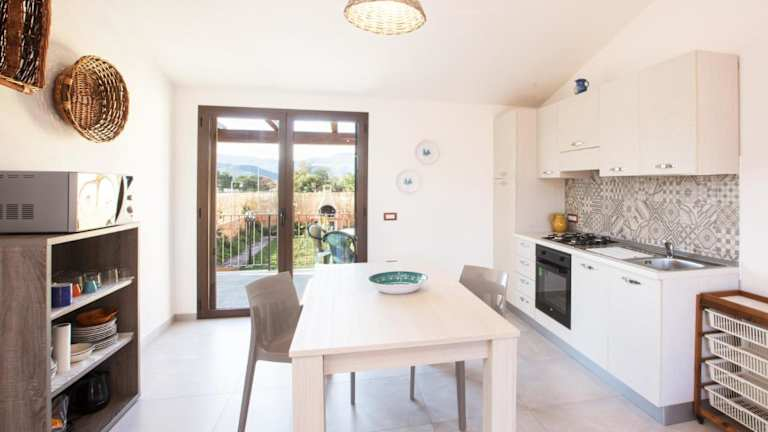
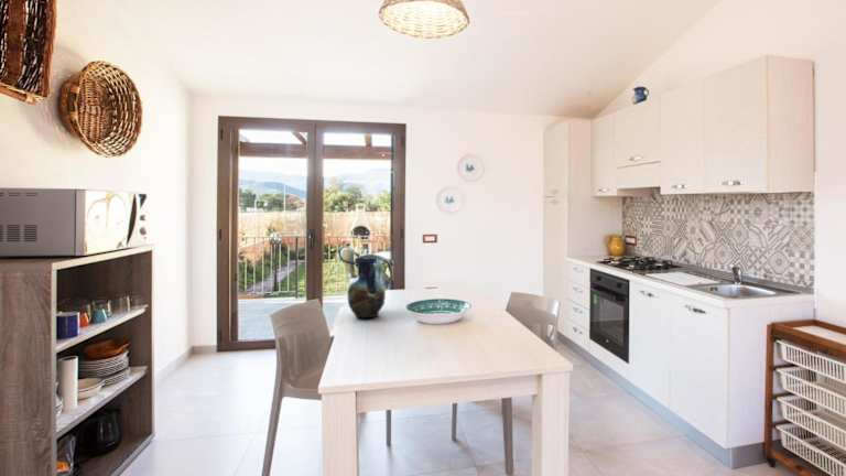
+ vase [346,256,387,318]
